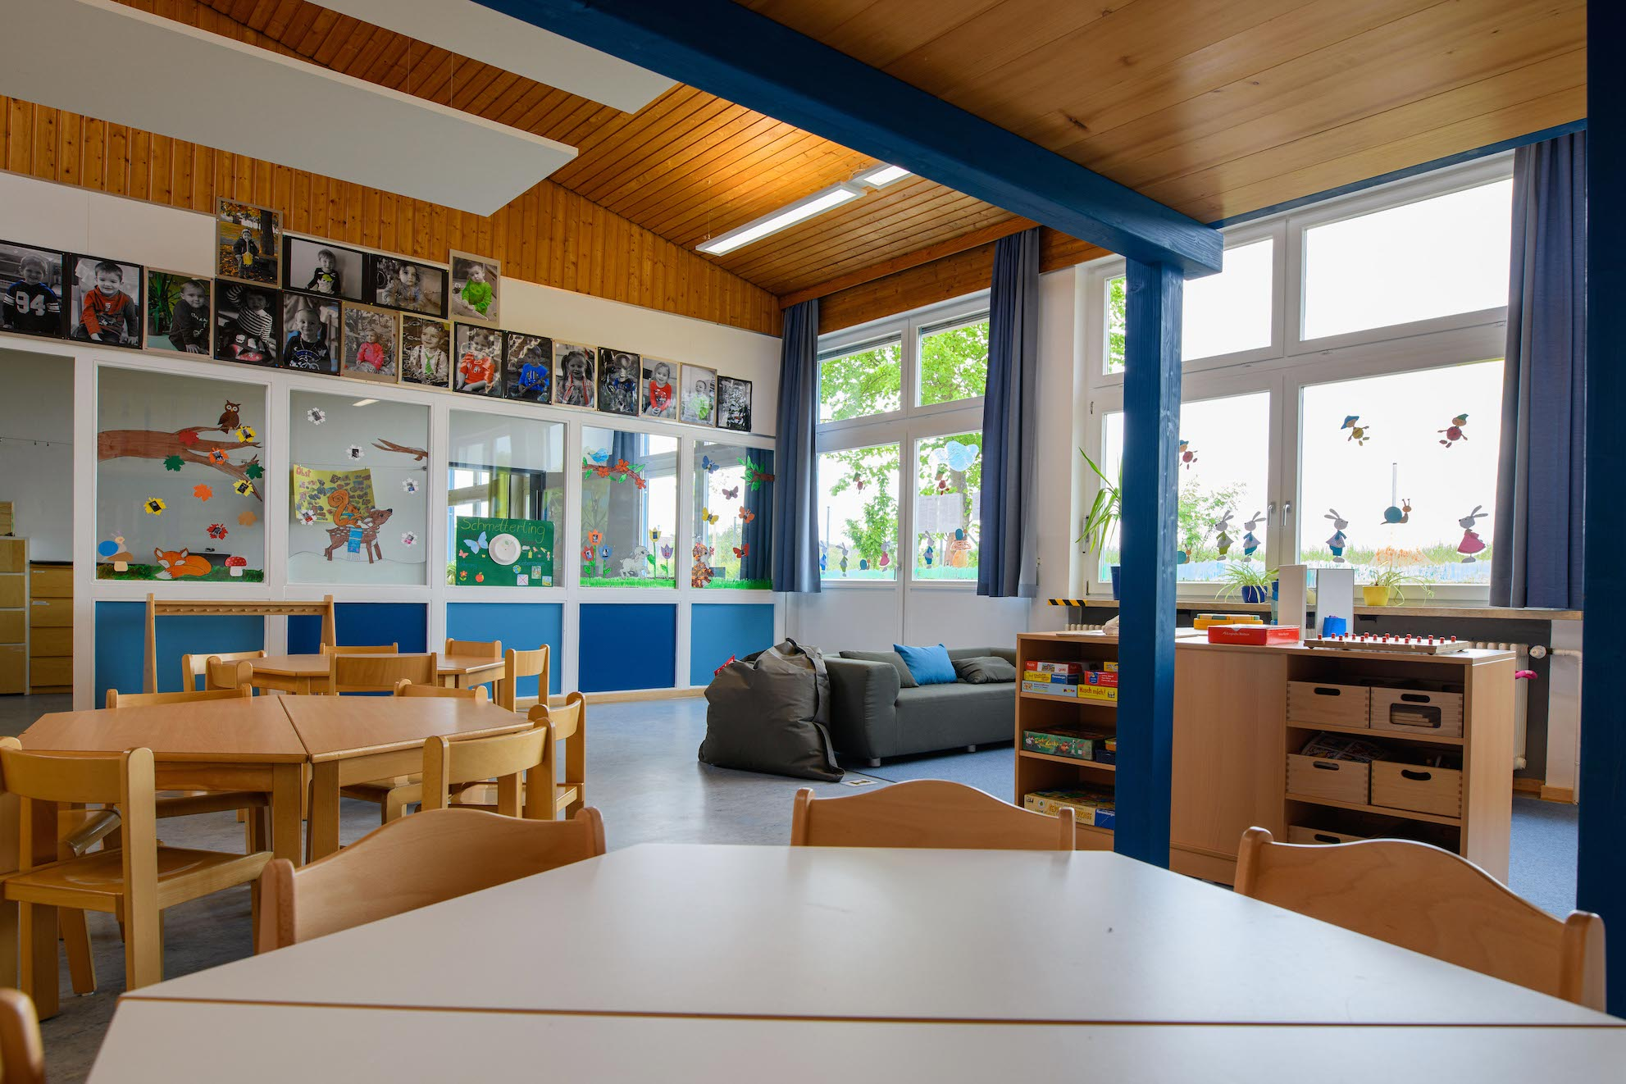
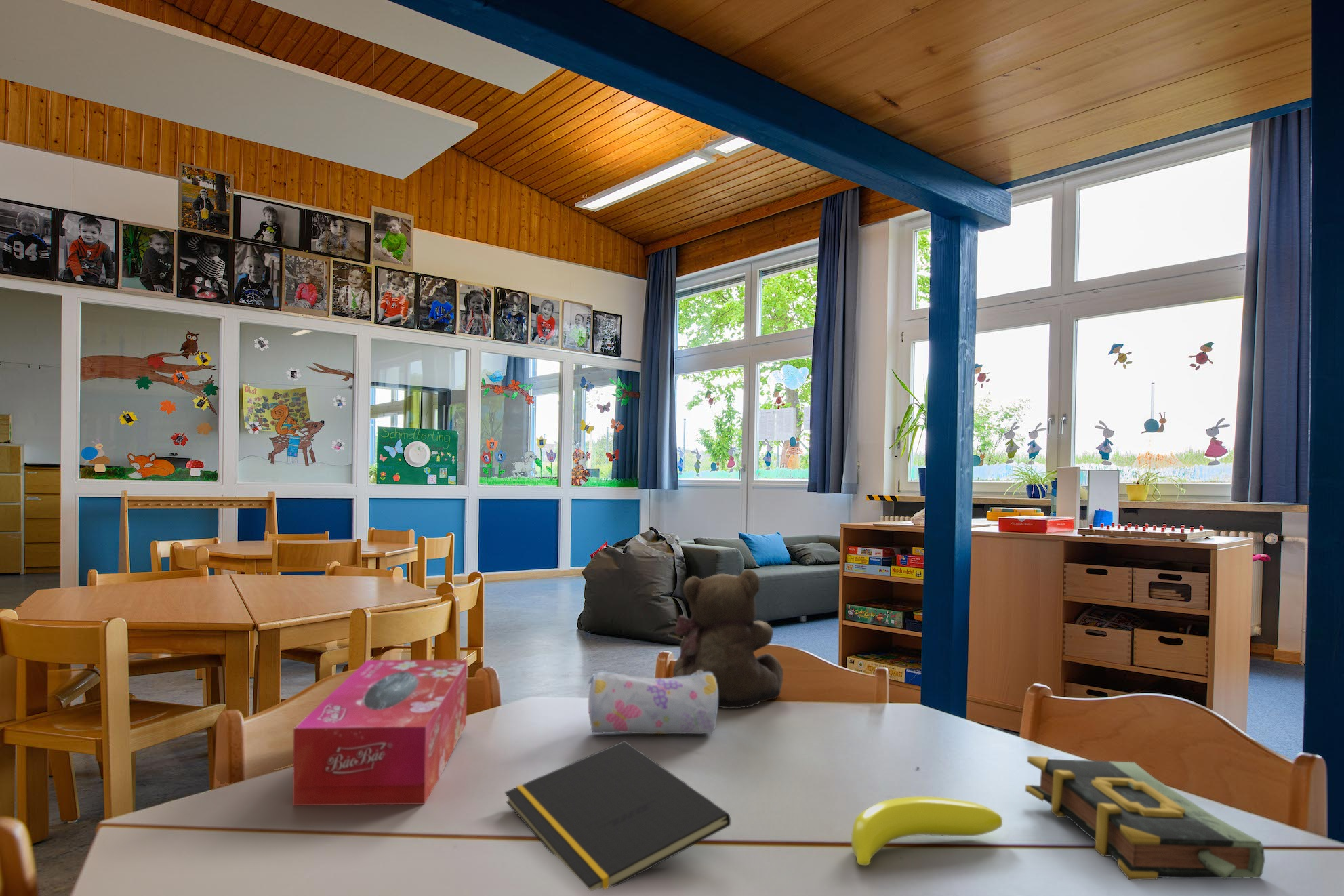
+ pencil case [587,670,718,735]
+ book [1025,756,1265,881]
+ banana [851,796,1003,866]
+ tissue box [292,659,468,806]
+ teddy bear [672,569,784,709]
+ notepad [504,740,731,891]
